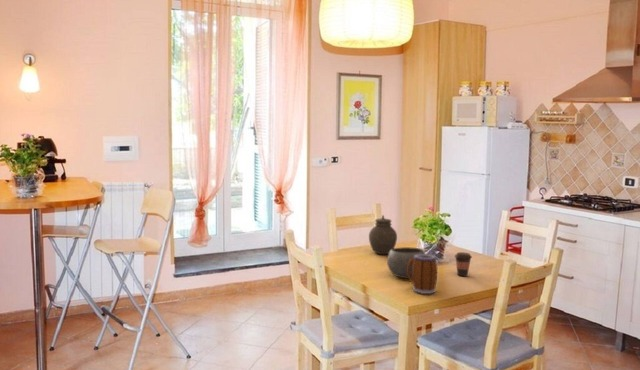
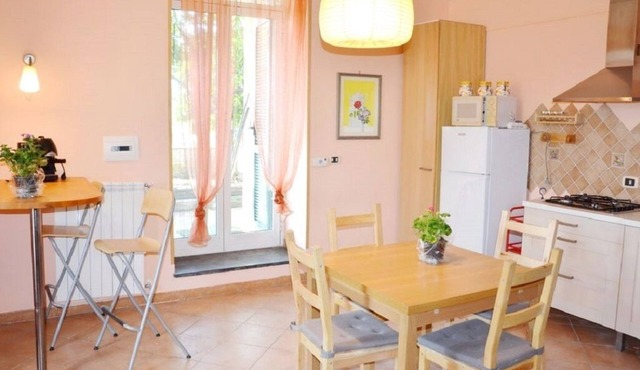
- mug [407,253,438,295]
- bowl [386,246,426,279]
- jar [368,214,398,255]
- coffee cup [454,251,473,277]
